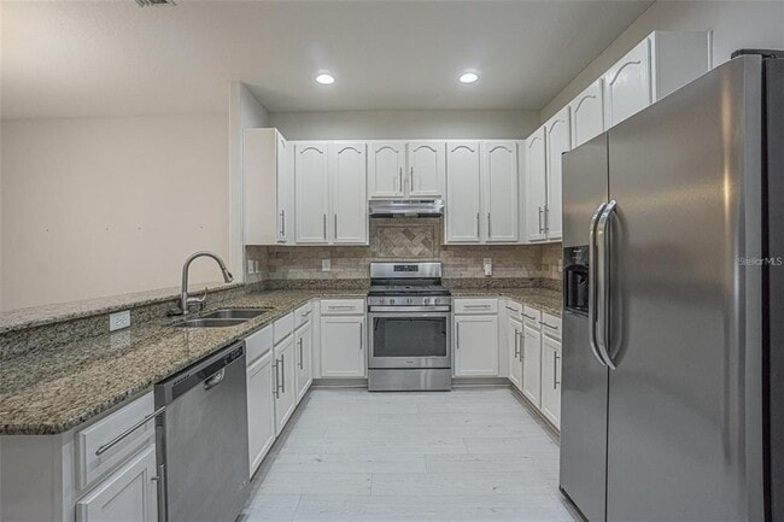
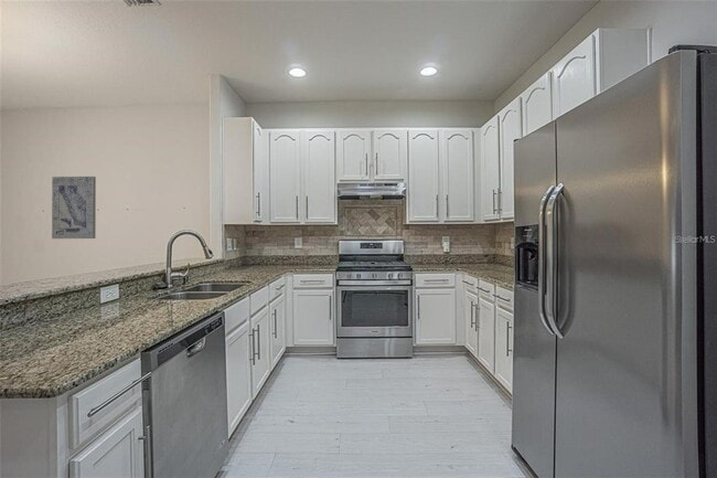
+ wall art [51,176,97,240]
